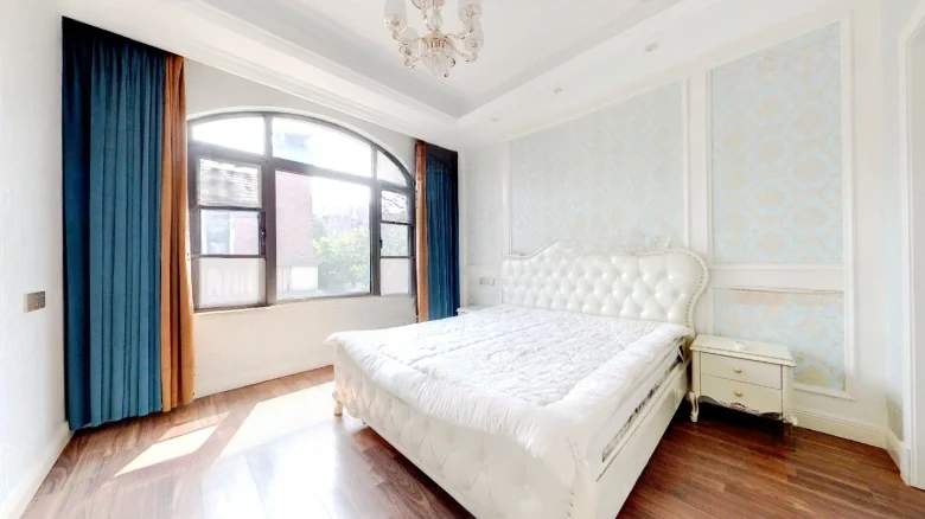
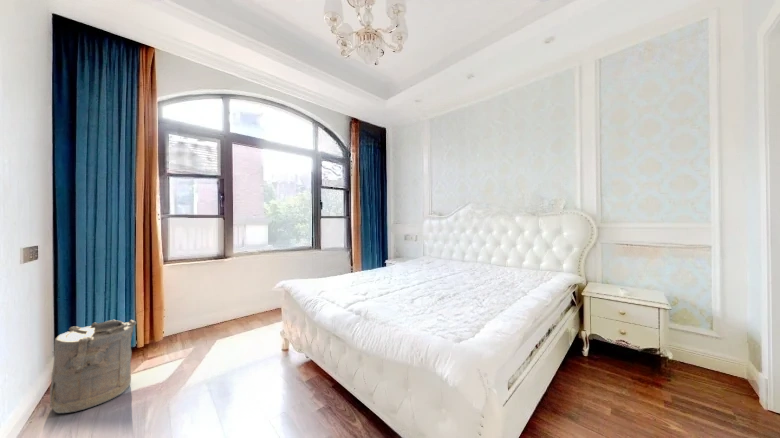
+ laundry hamper [49,319,138,414]
